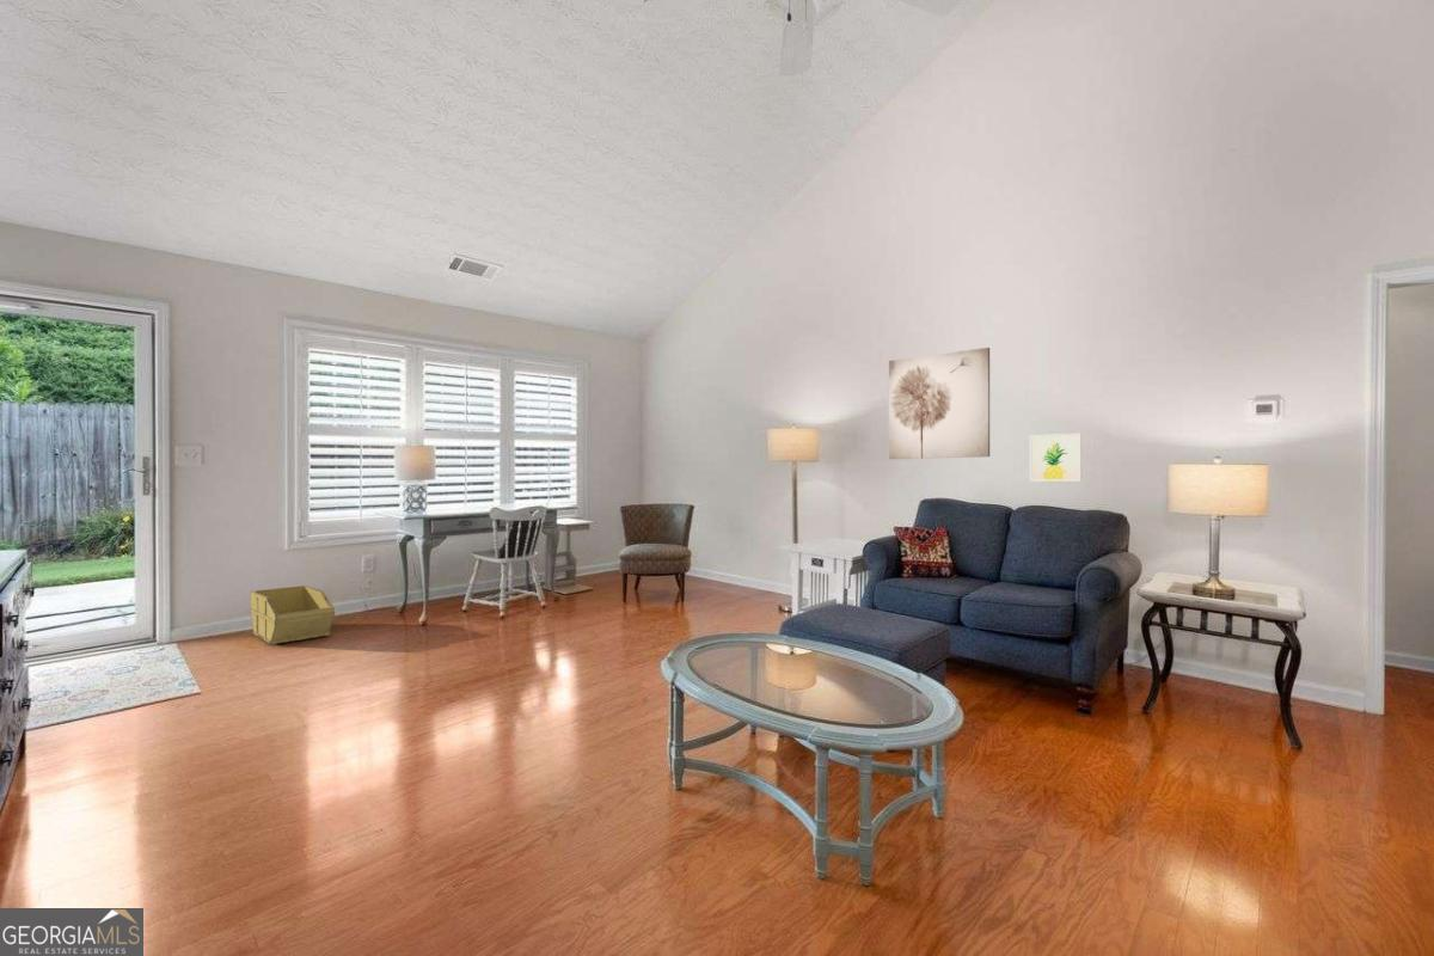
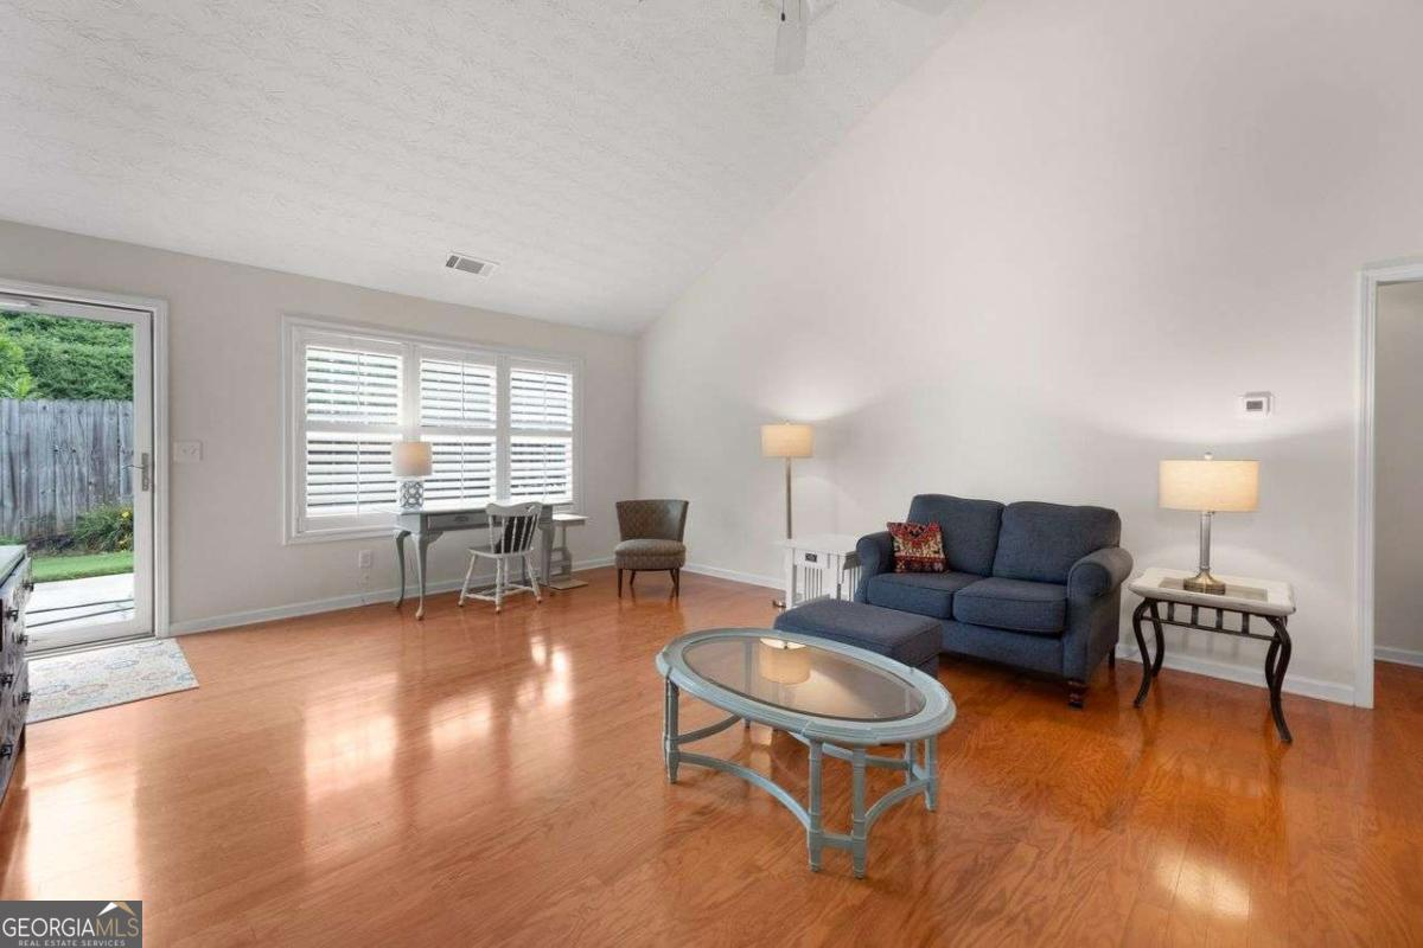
- wall art [888,347,991,460]
- wall art [1029,433,1083,483]
- storage bin [249,584,336,645]
